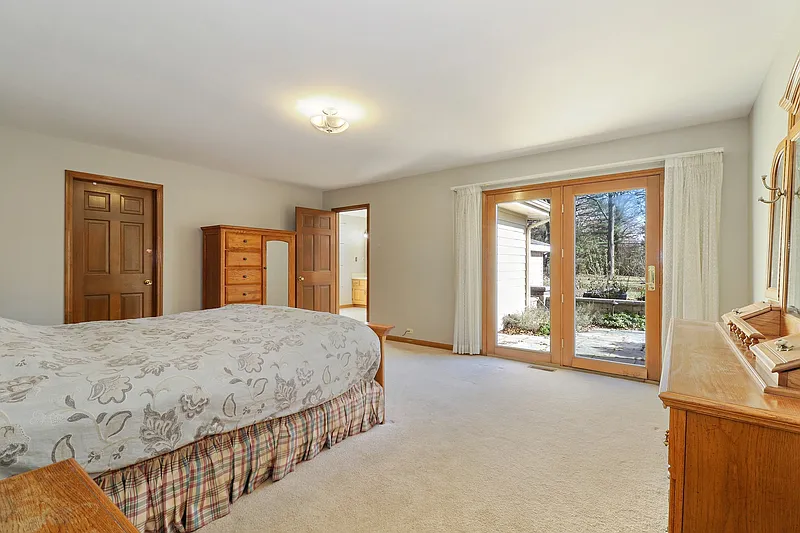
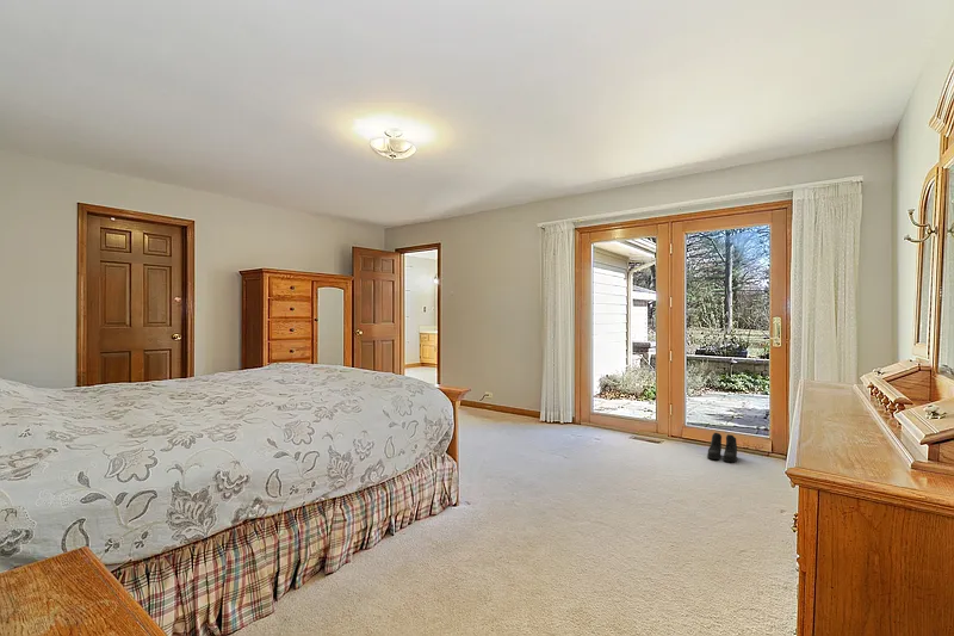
+ boots [706,432,738,463]
